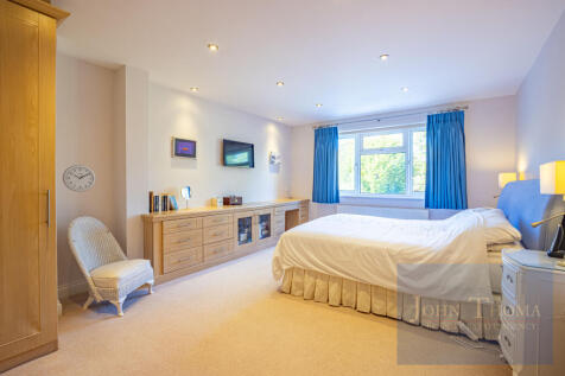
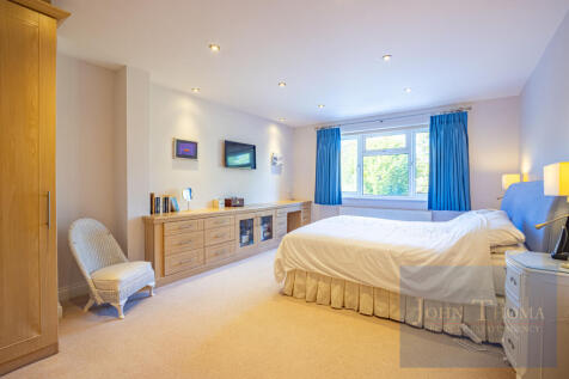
- wall clock [62,164,97,193]
